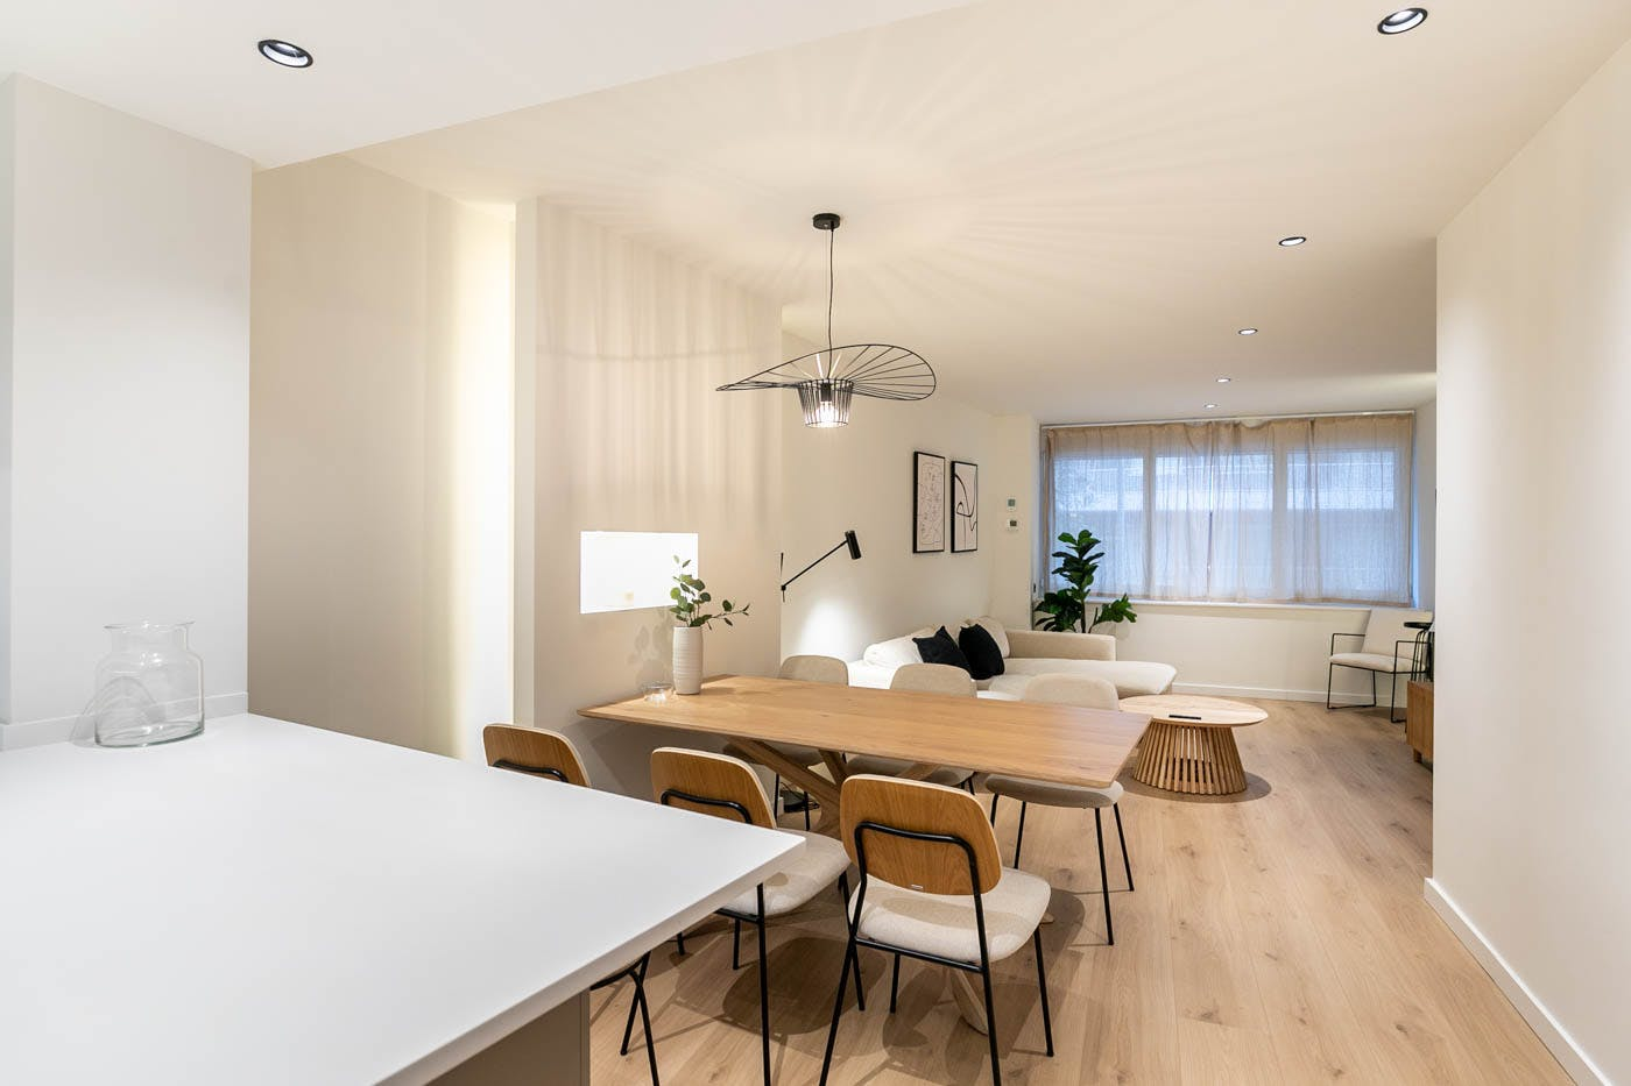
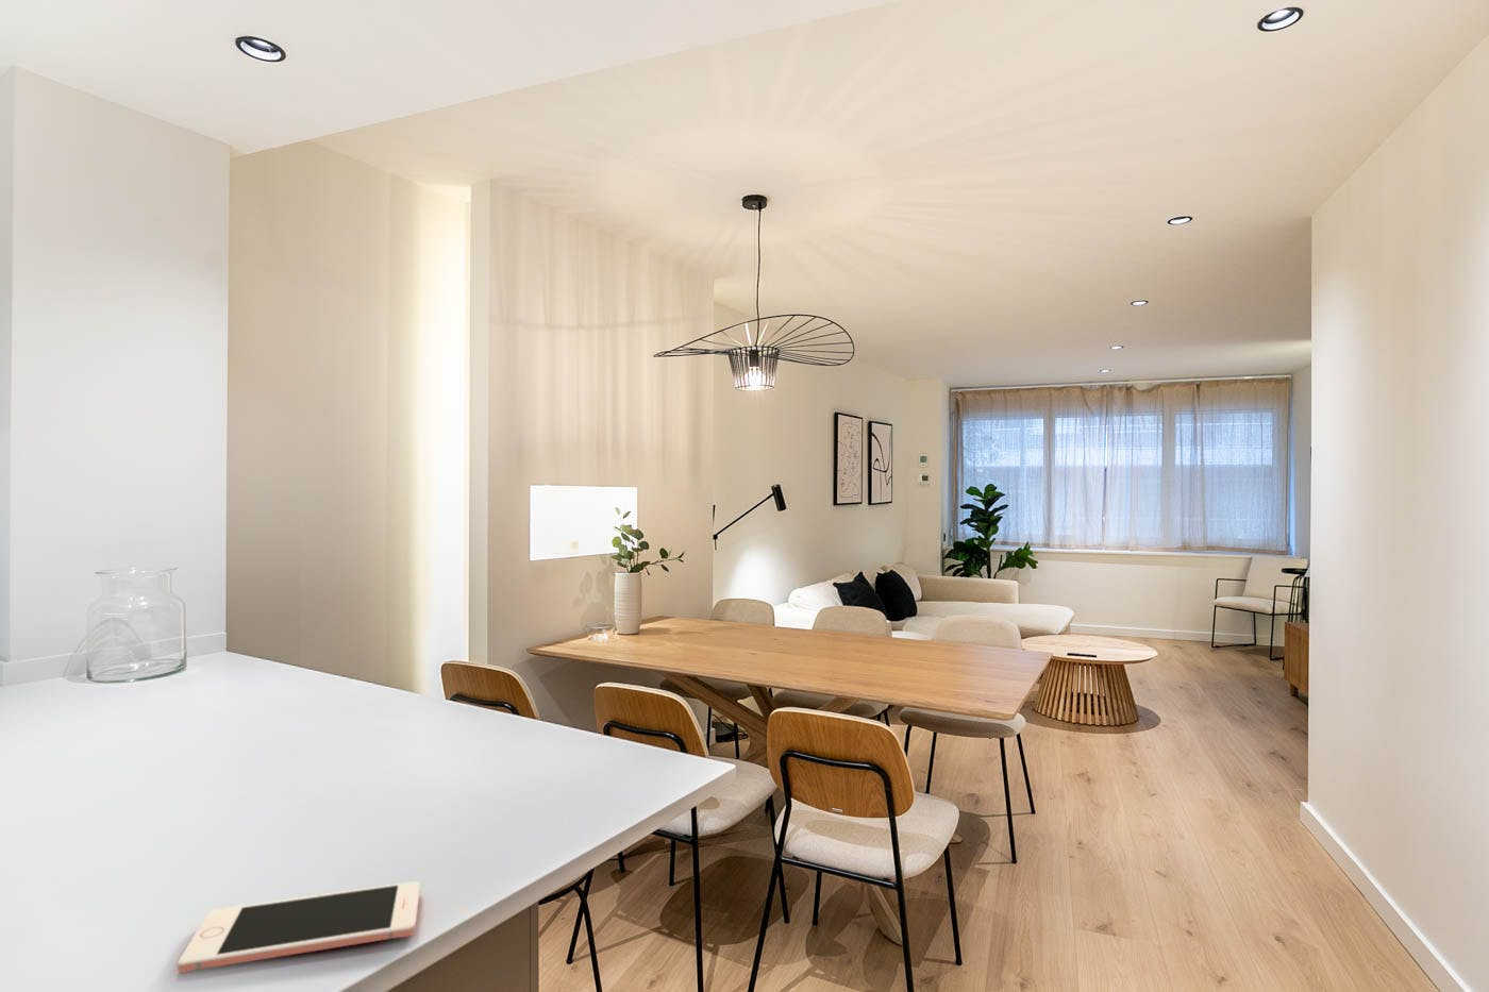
+ cell phone [176,880,421,974]
